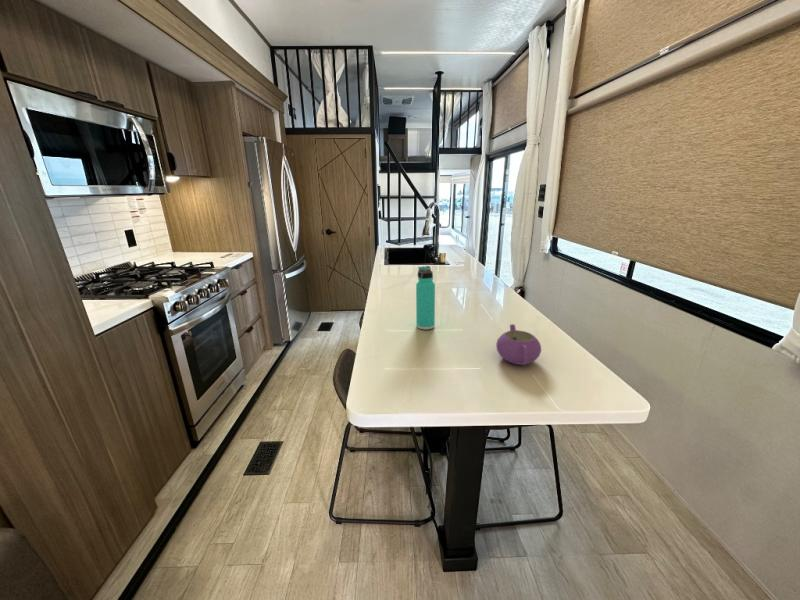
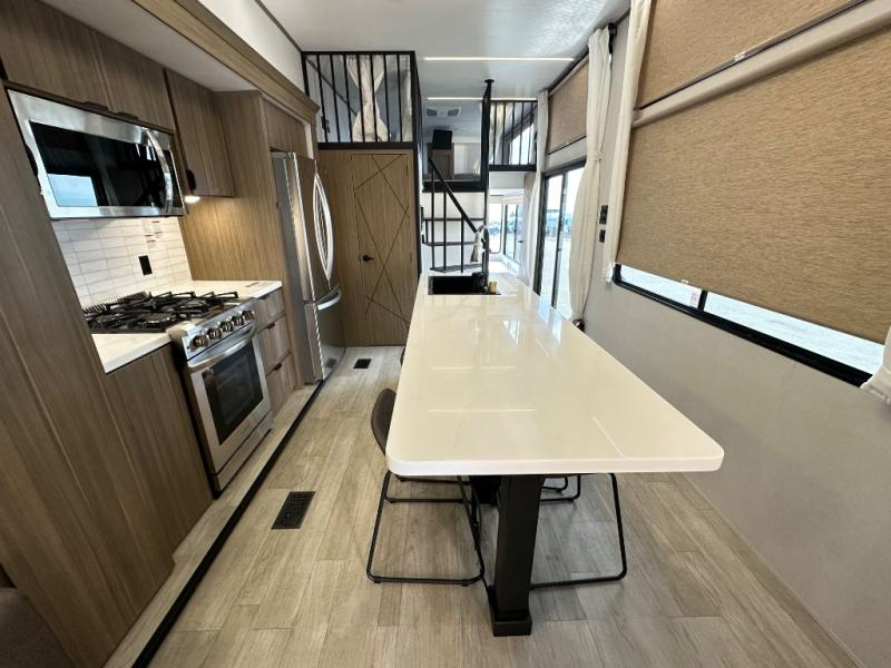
- thermos bottle [415,265,436,331]
- teapot [495,323,542,366]
